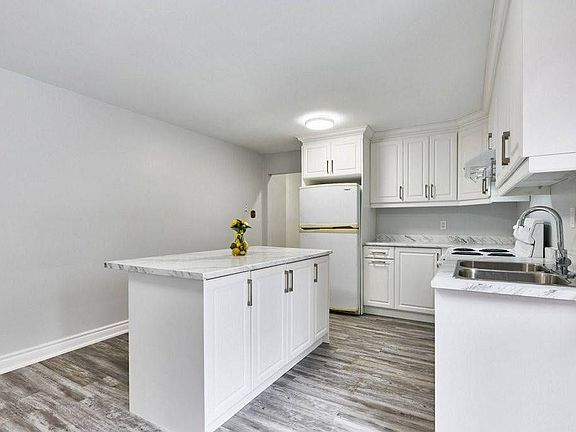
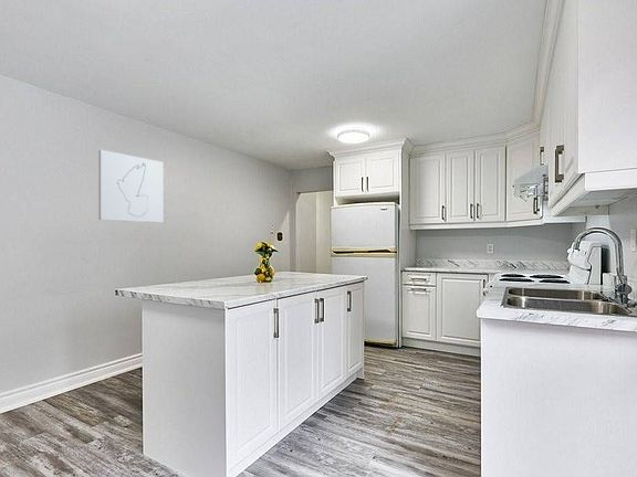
+ wall art [97,149,164,223]
